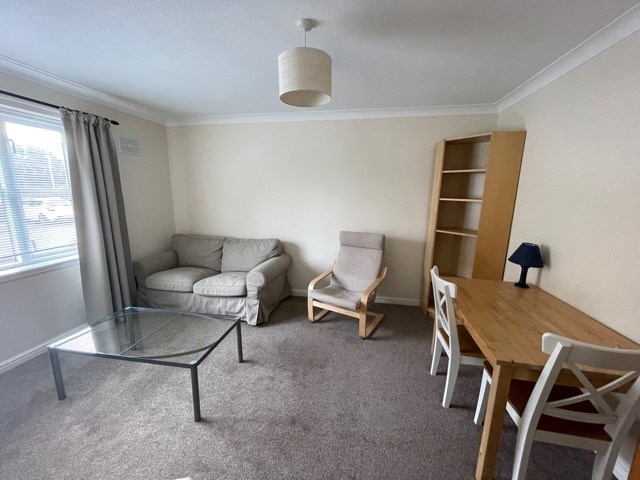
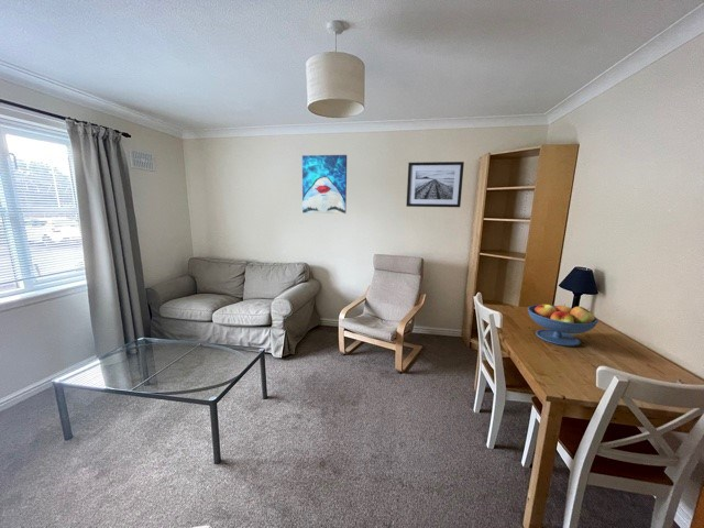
+ fruit bowl [527,302,600,348]
+ wall art [405,161,465,208]
+ wall art [301,154,348,215]
